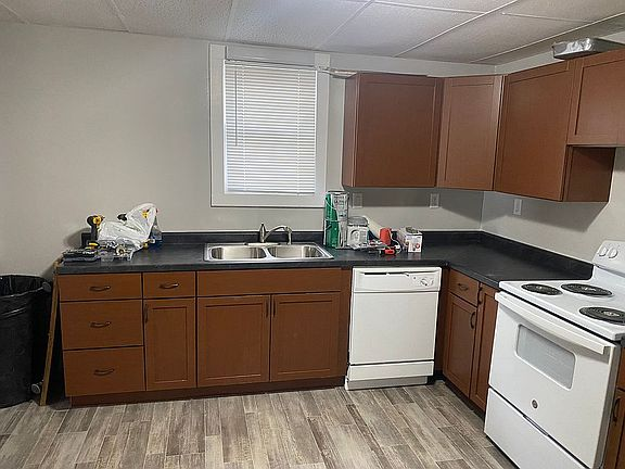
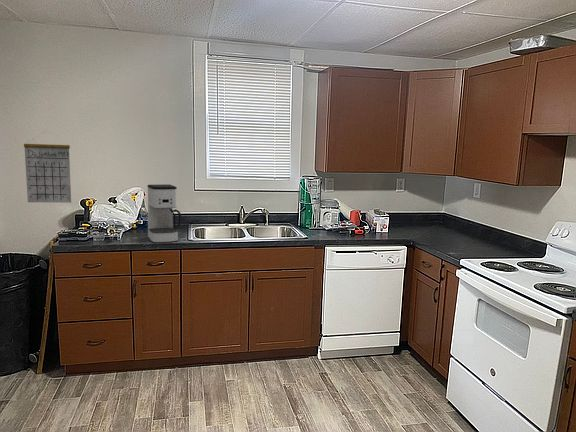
+ calendar [23,131,72,204]
+ coffee maker [146,183,183,244]
